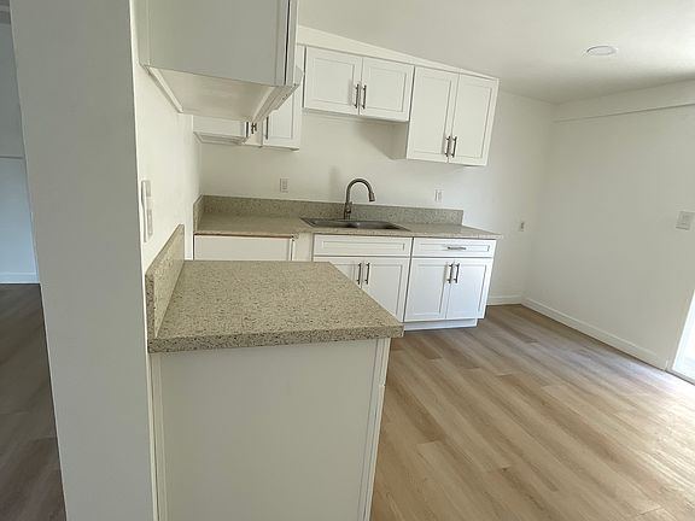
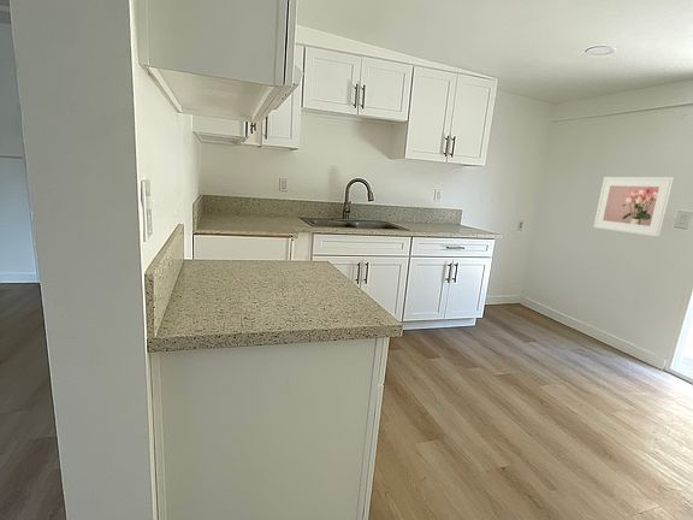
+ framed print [592,176,674,237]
